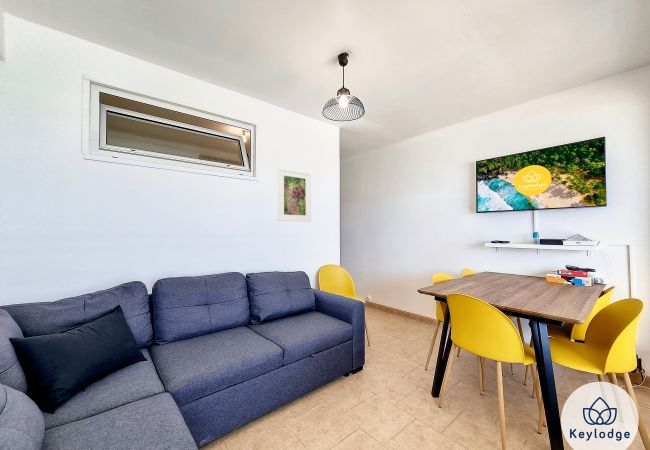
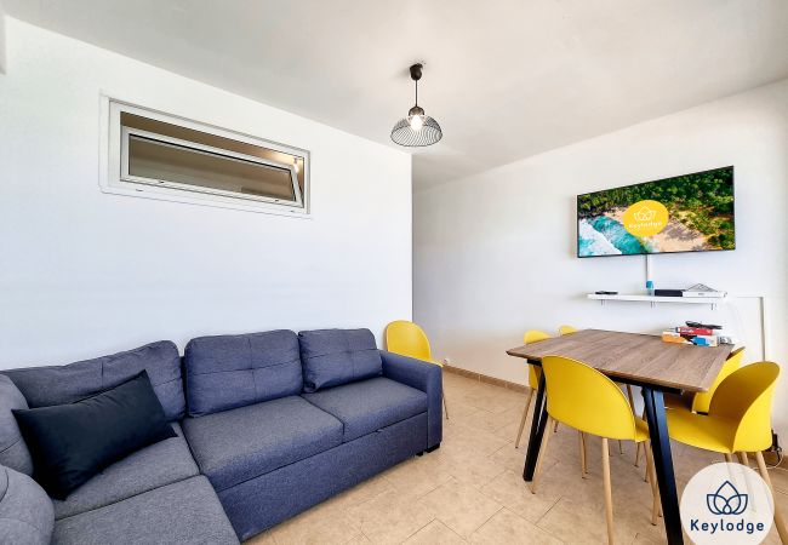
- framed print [276,167,312,223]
